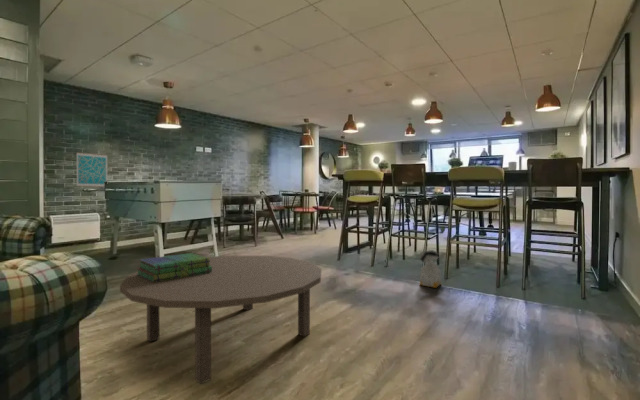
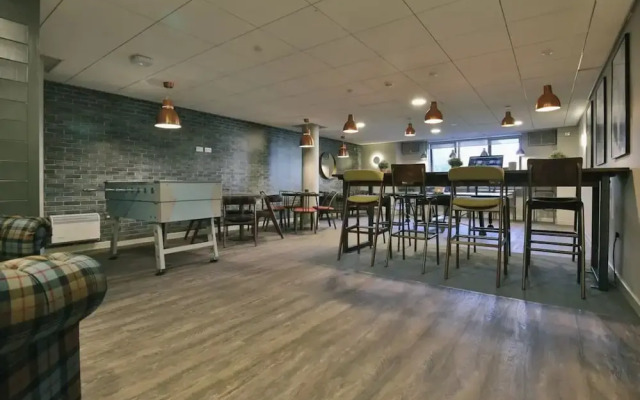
- coffee table [119,255,322,385]
- bag [418,249,443,289]
- stack of books [136,252,212,283]
- wall art [76,151,108,188]
